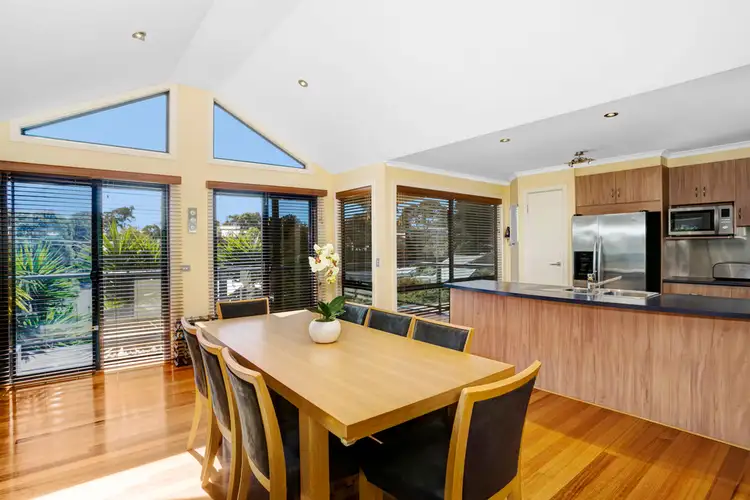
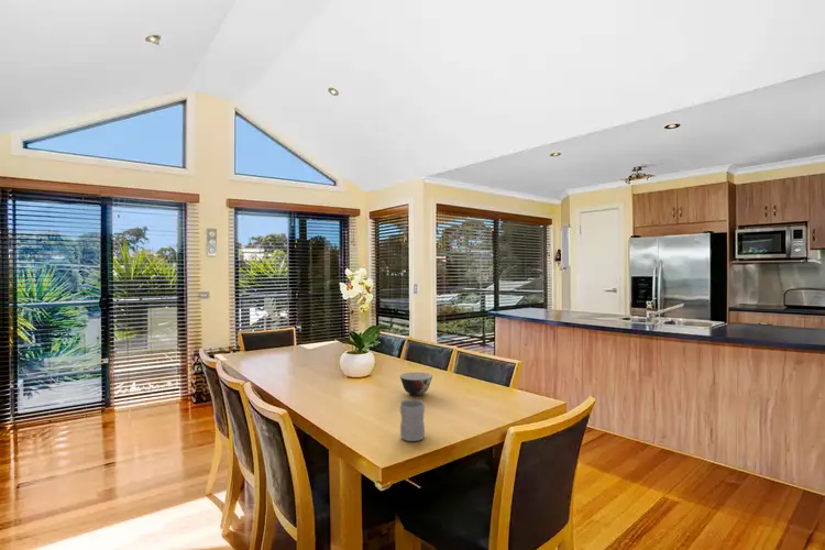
+ mug [399,398,426,442]
+ soup bowl [399,372,433,397]
